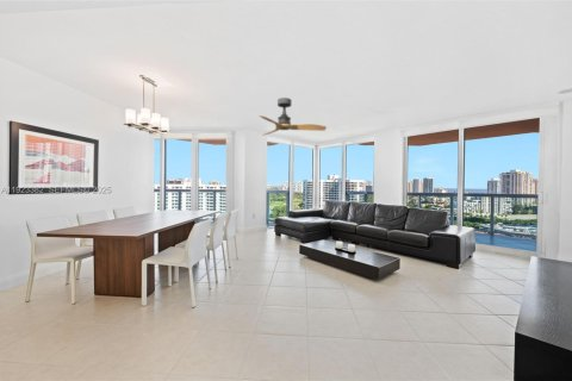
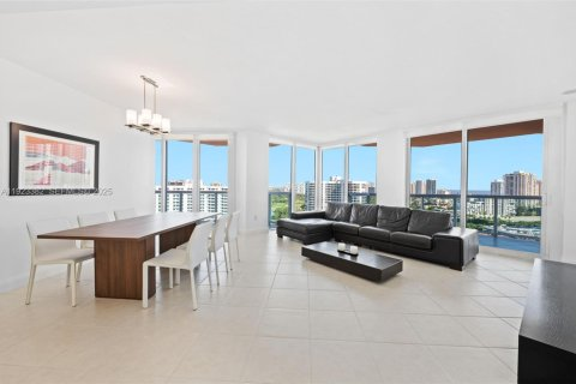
- ceiling fan [257,96,328,137]
